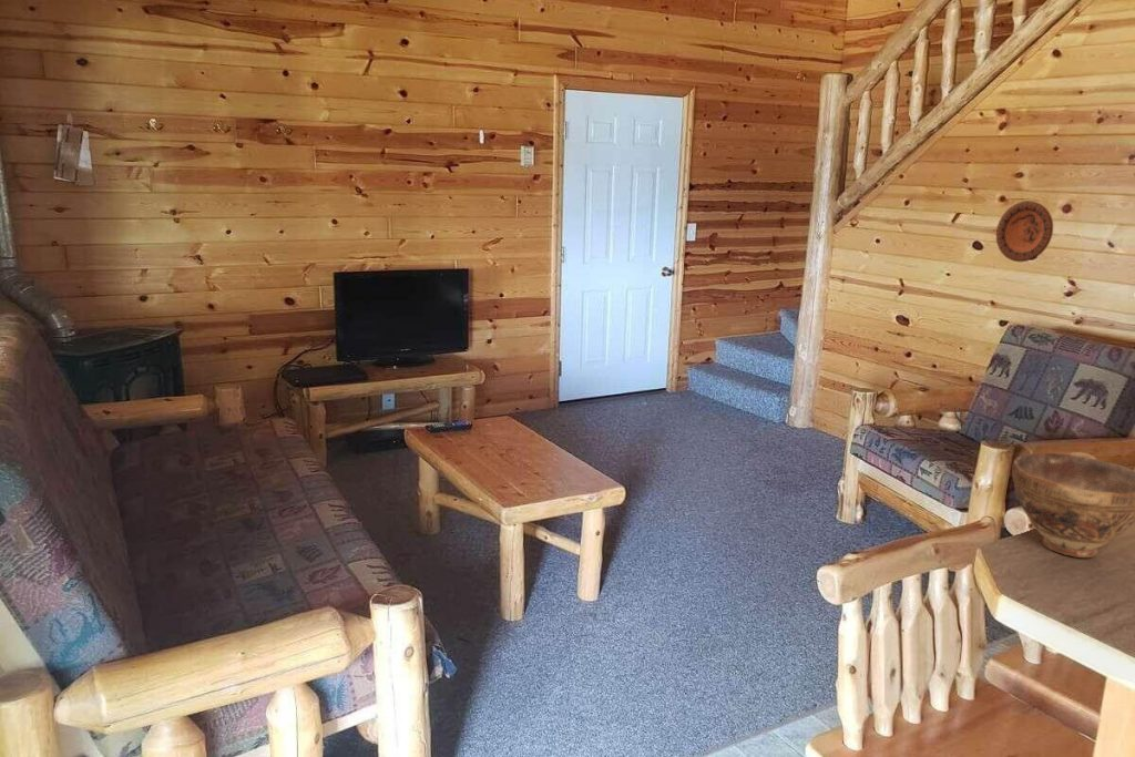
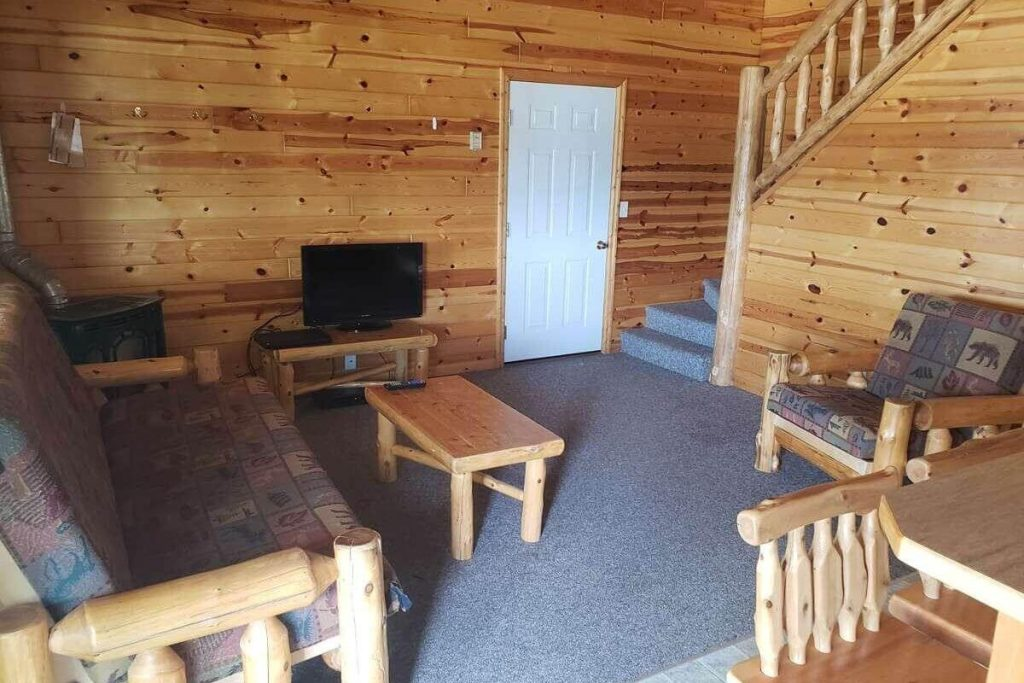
- bowl [1011,451,1135,559]
- decorative plate [995,200,1054,263]
